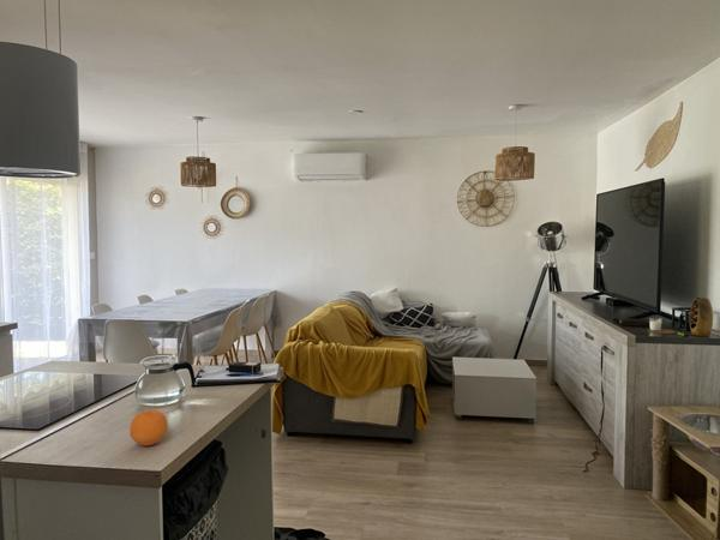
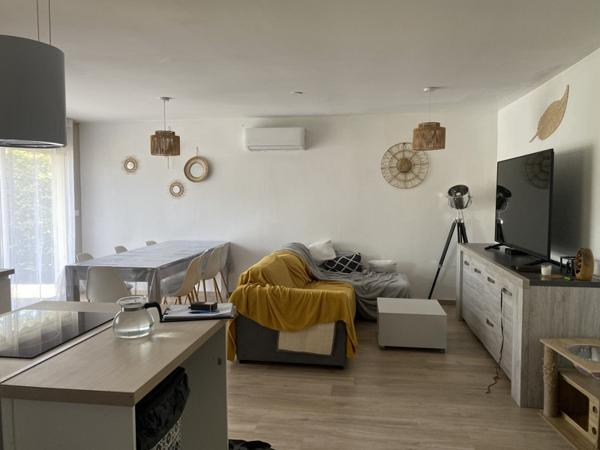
- fruit [128,409,169,446]
